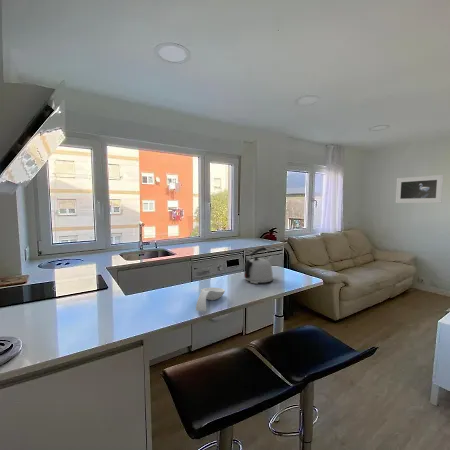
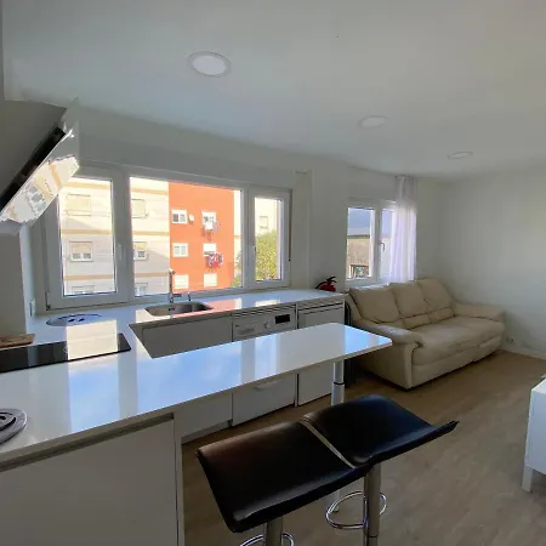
- kettle [243,246,274,285]
- spoon rest [195,287,226,312]
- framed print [395,174,444,204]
